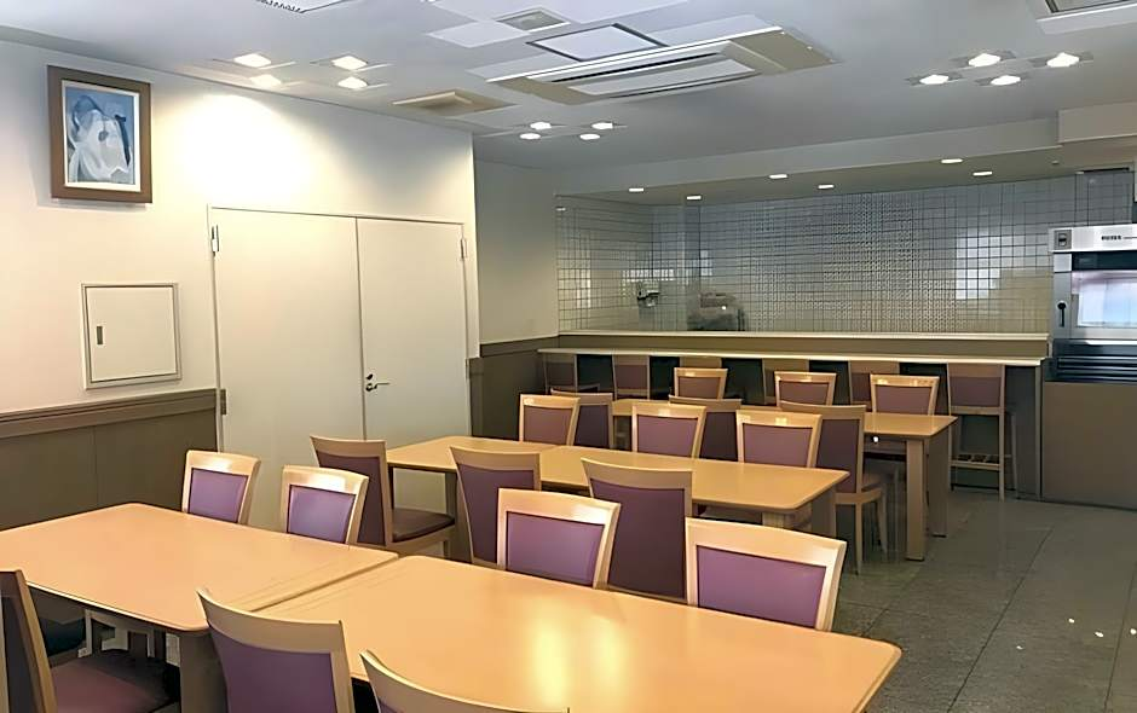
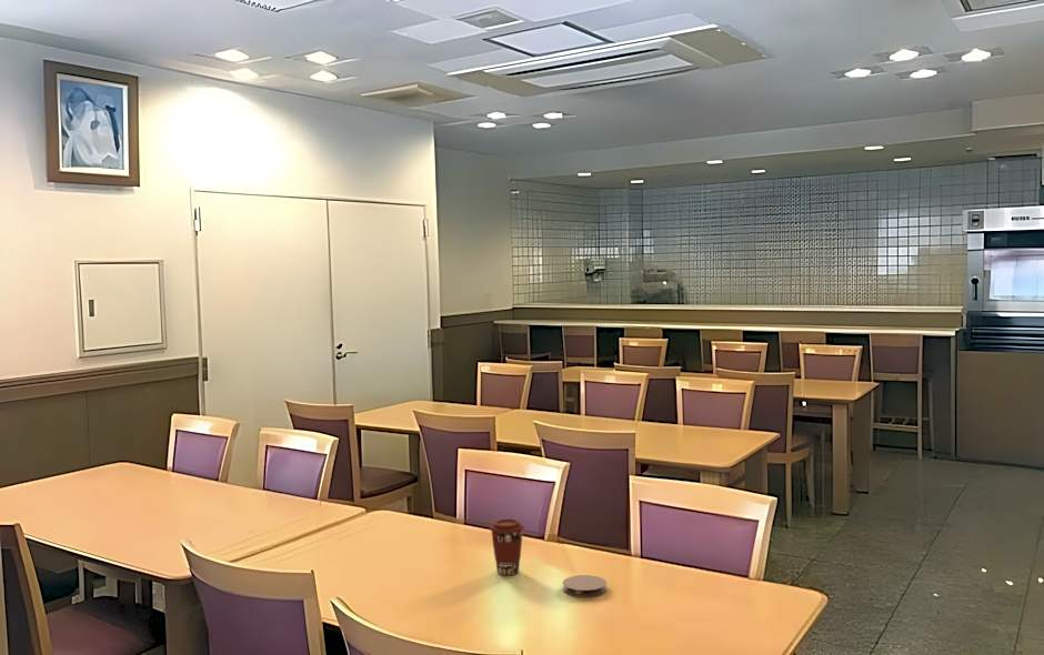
+ coaster [562,574,608,597]
+ coffee cup [489,517,525,576]
